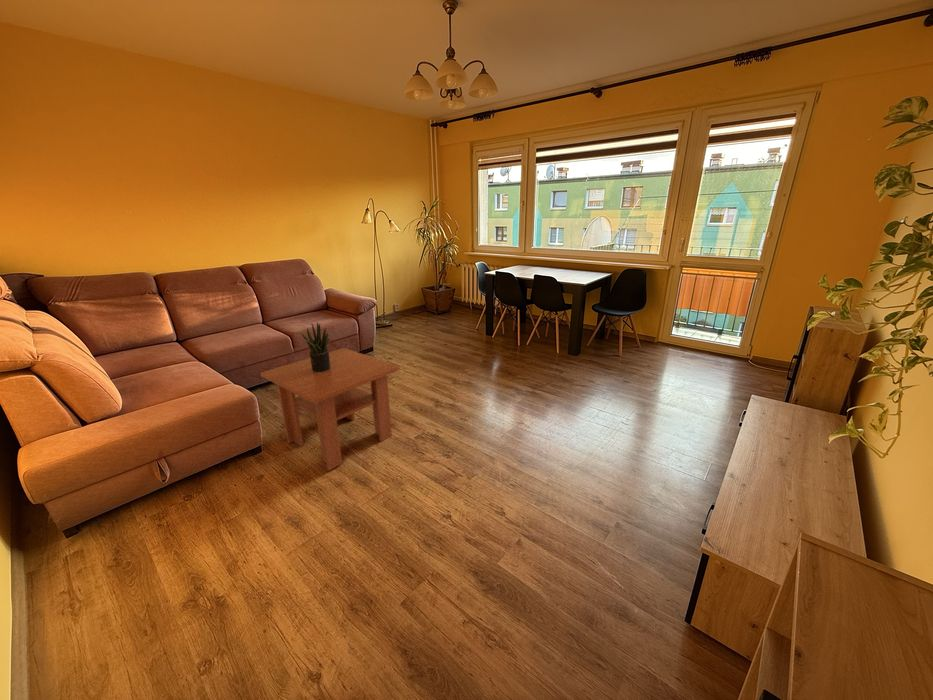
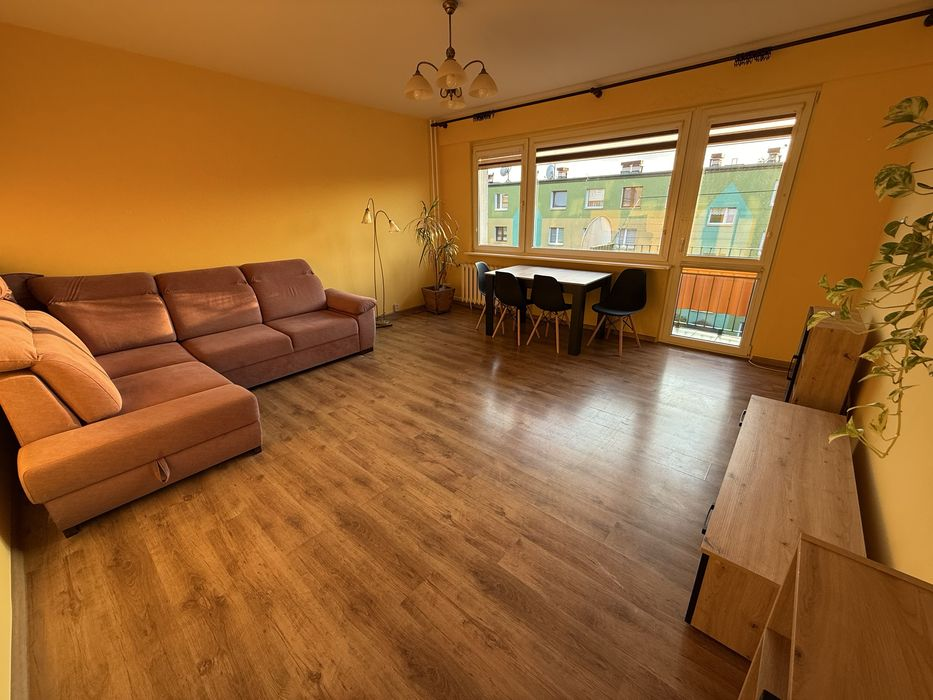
- coffee table [260,347,401,471]
- potted plant [300,321,331,372]
